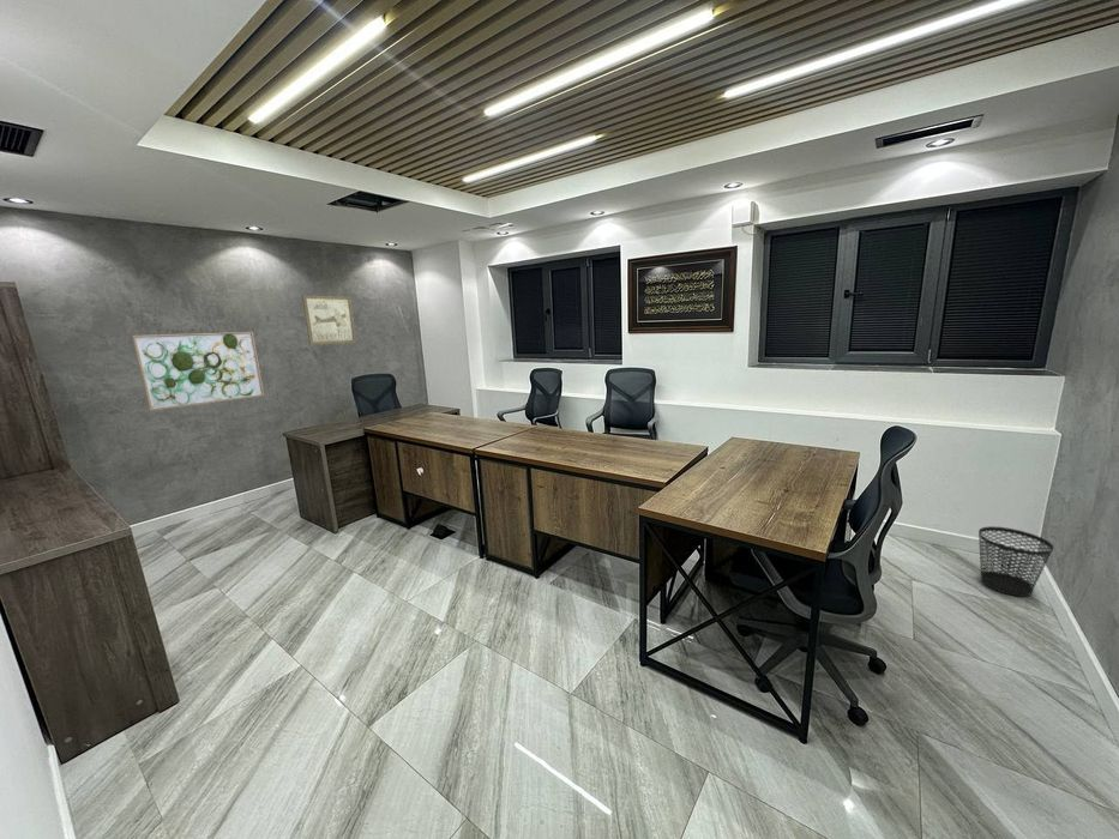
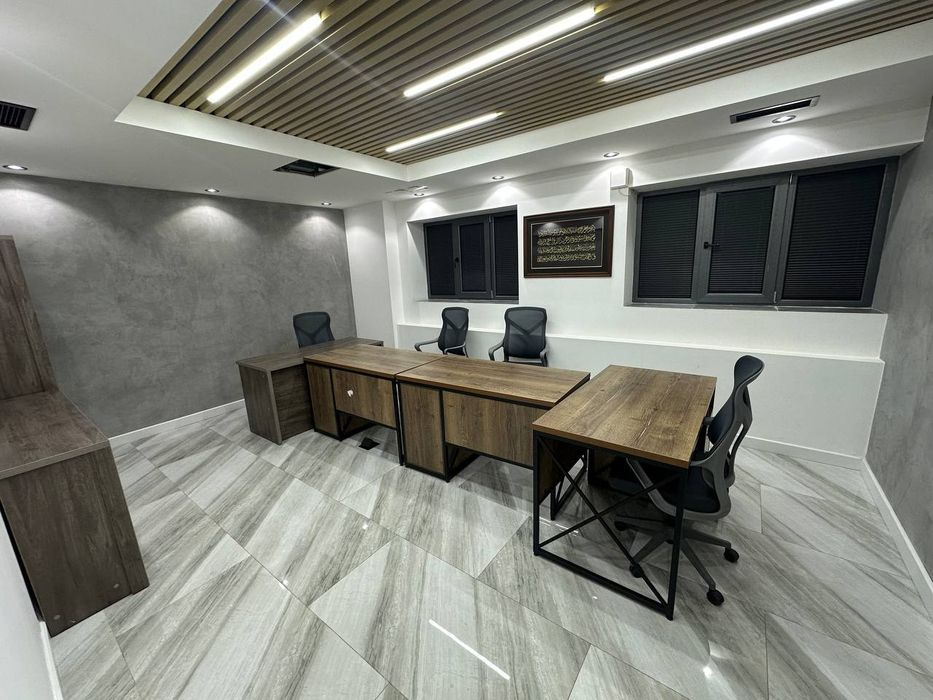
- wall art [131,331,265,412]
- wastebasket [977,525,1054,598]
- wall art [301,294,357,346]
